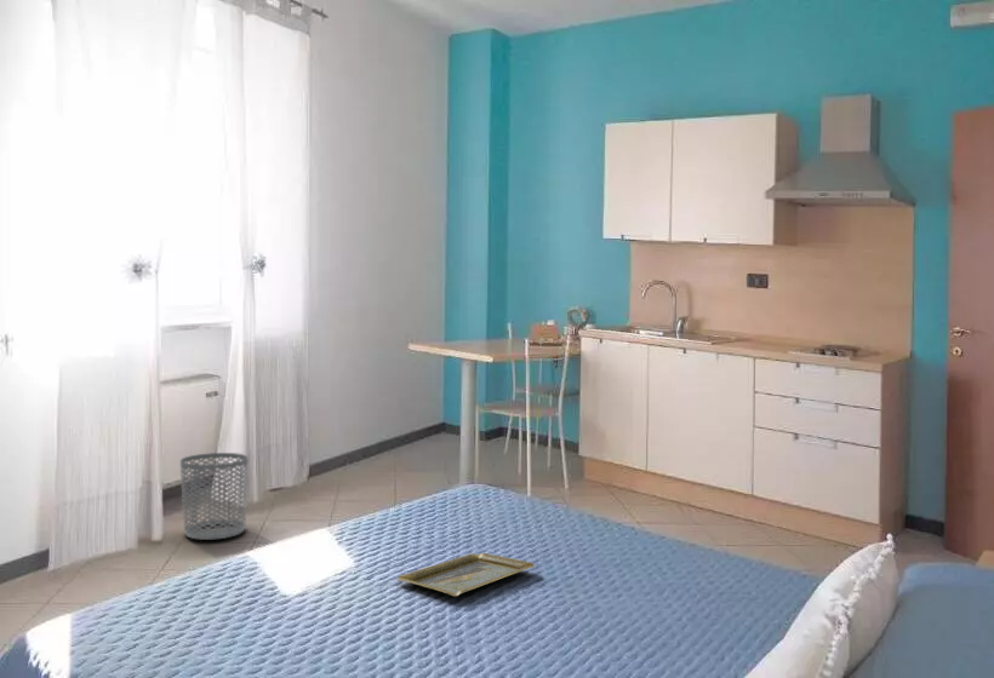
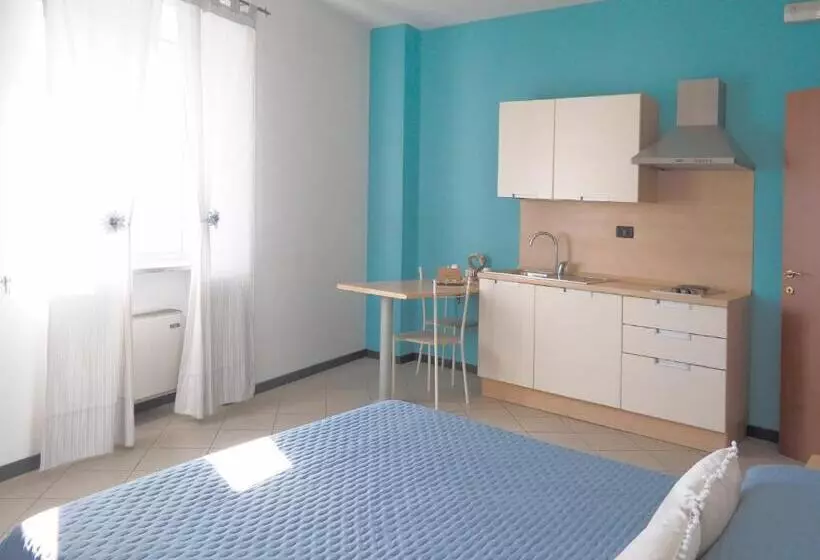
- waste bin [179,452,250,541]
- tray [396,552,536,597]
